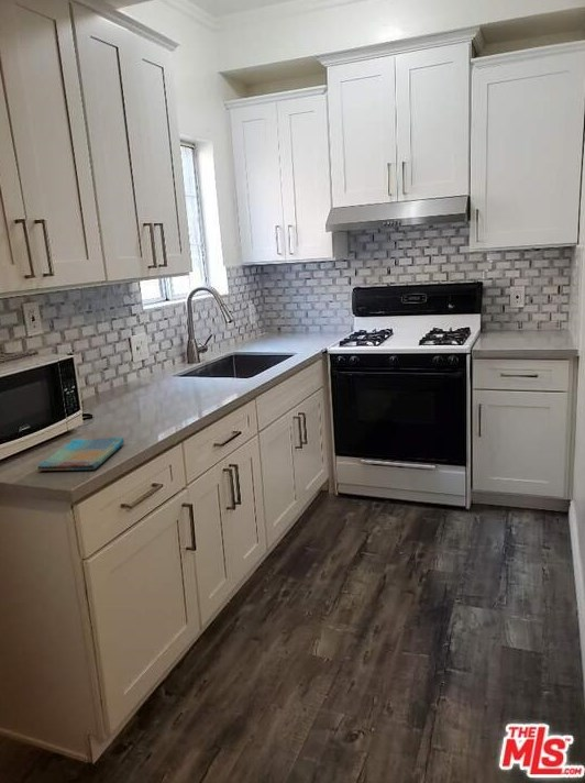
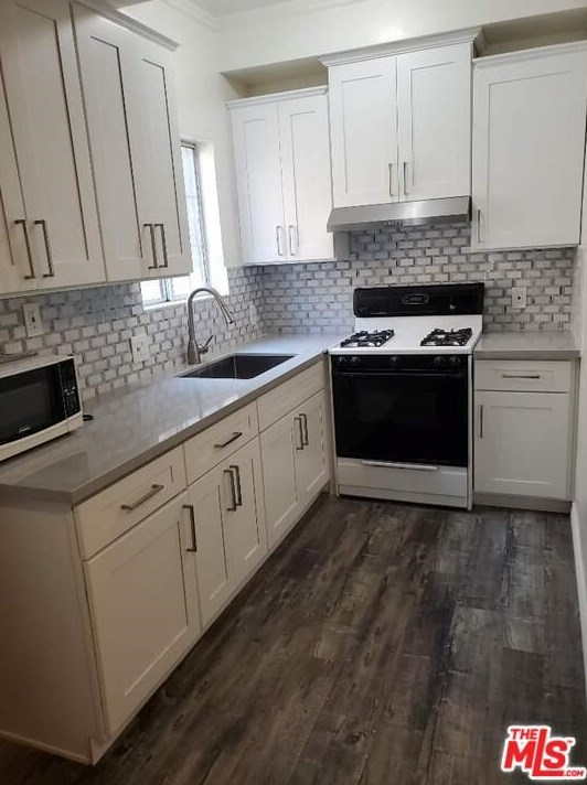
- dish towel [36,435,125,472]
